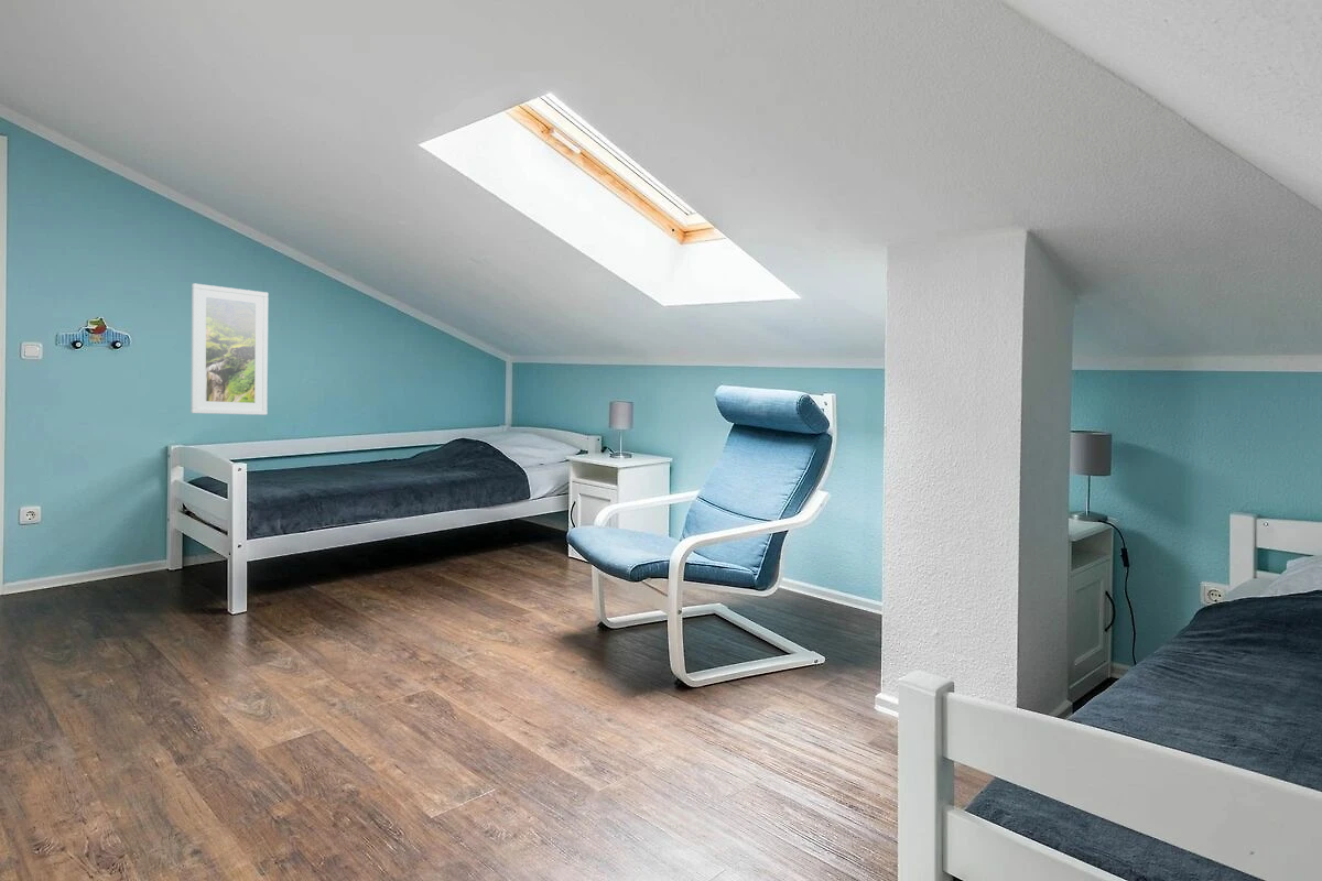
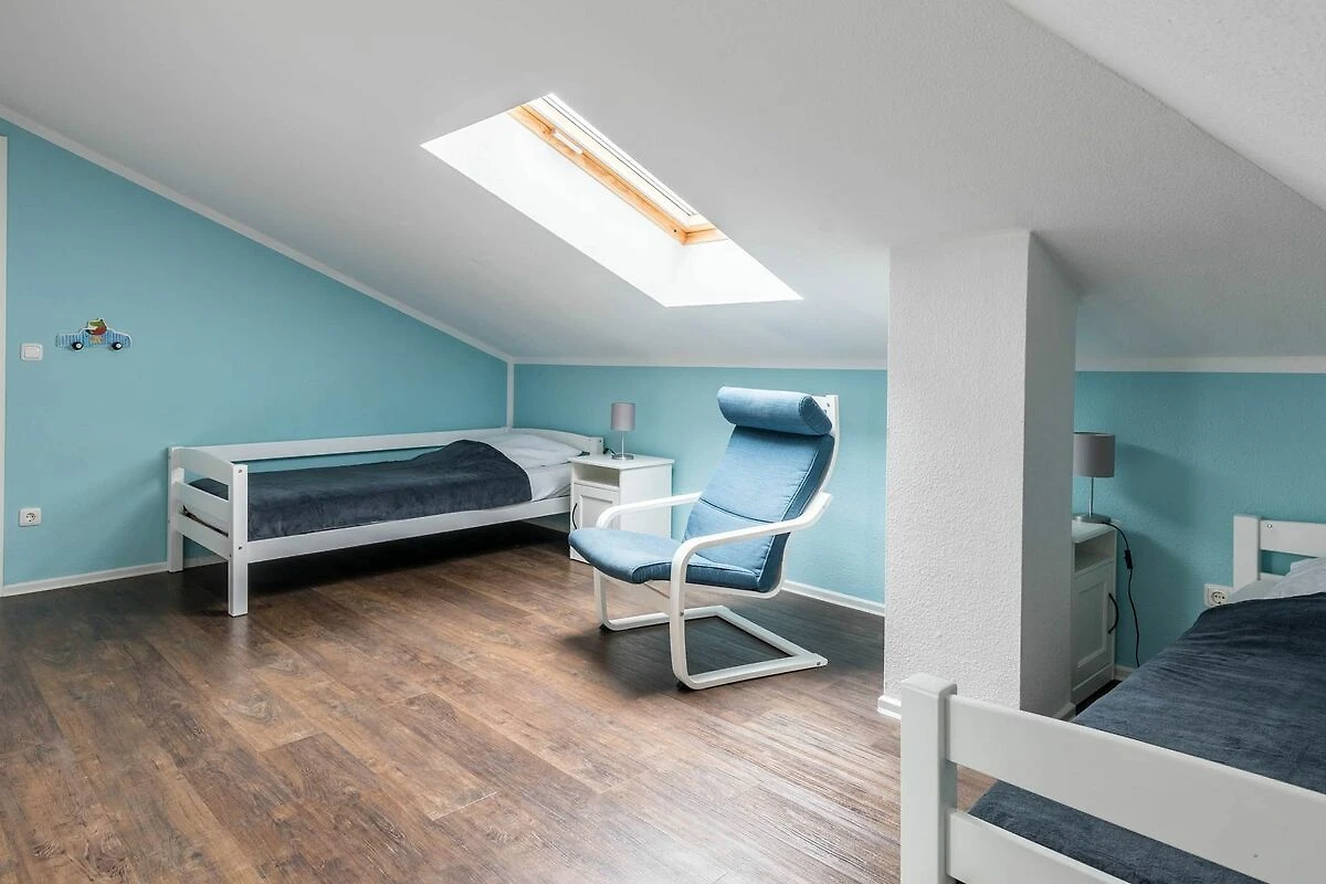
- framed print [189,282,269,416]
